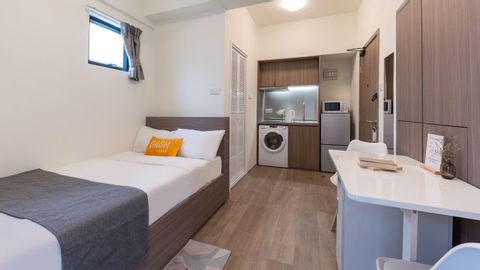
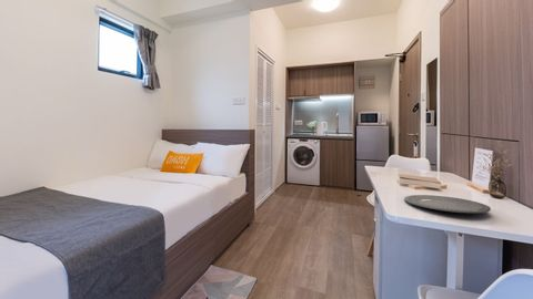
+ plate [403,194,492,214]
